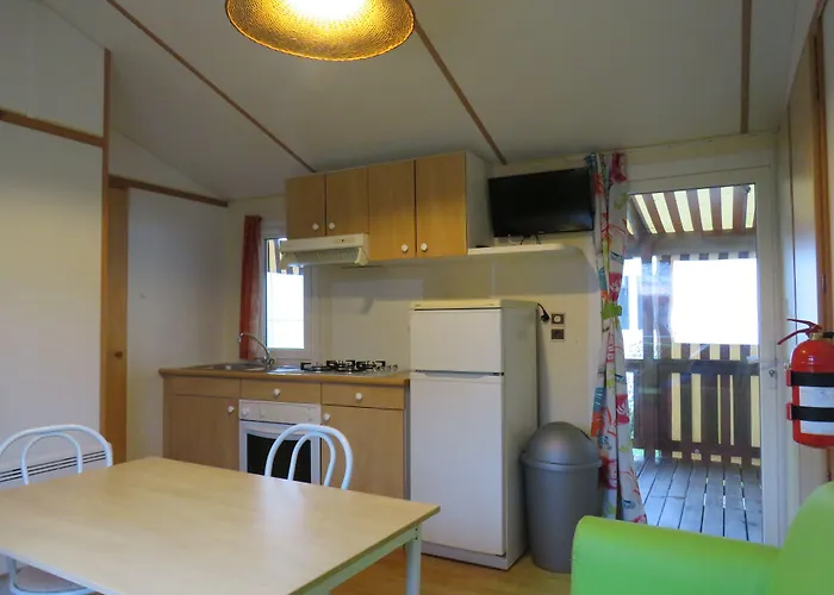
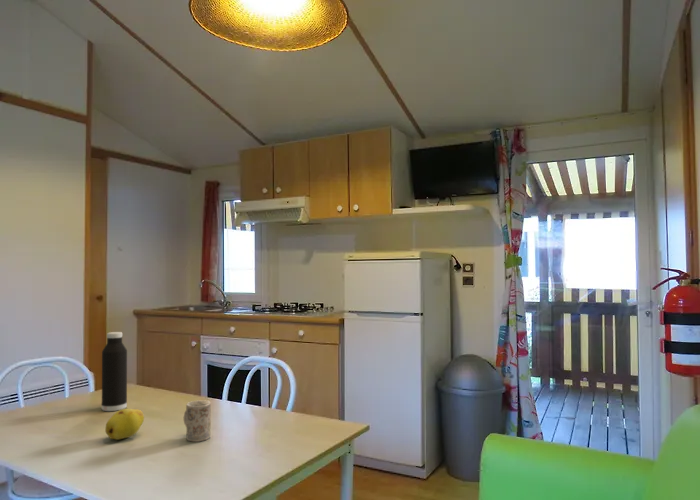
+ water bottle [101,331,128,412]
+ mug [183,399,212,443]
+ fruit [104,408,145,441]
